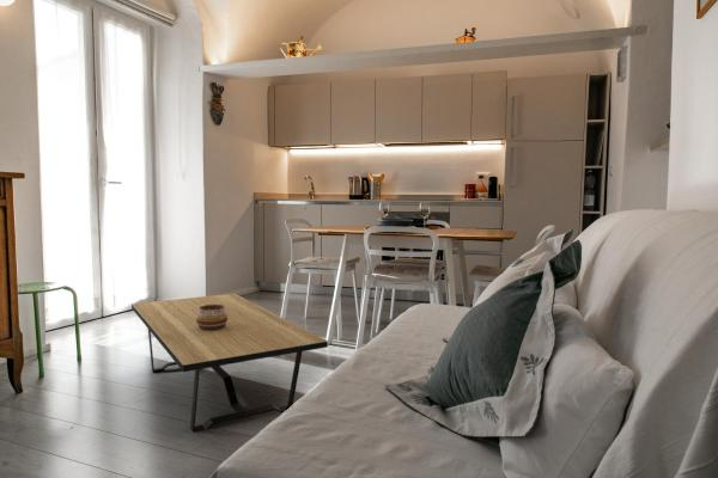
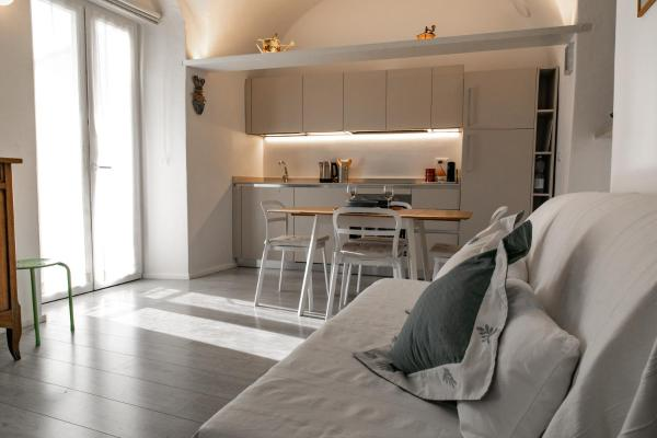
- coffee table [130,293,329,434]
- decorative bowl [196,305,227,330]
